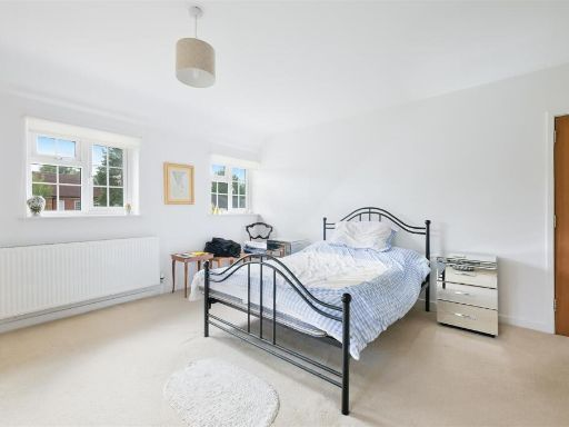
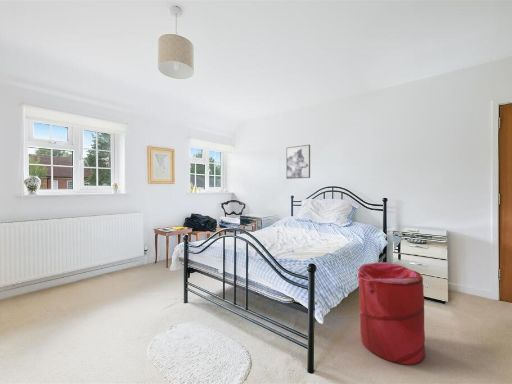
+ laundry hamper [357,261,426,365]
+ wall art [286,144,311,180]
